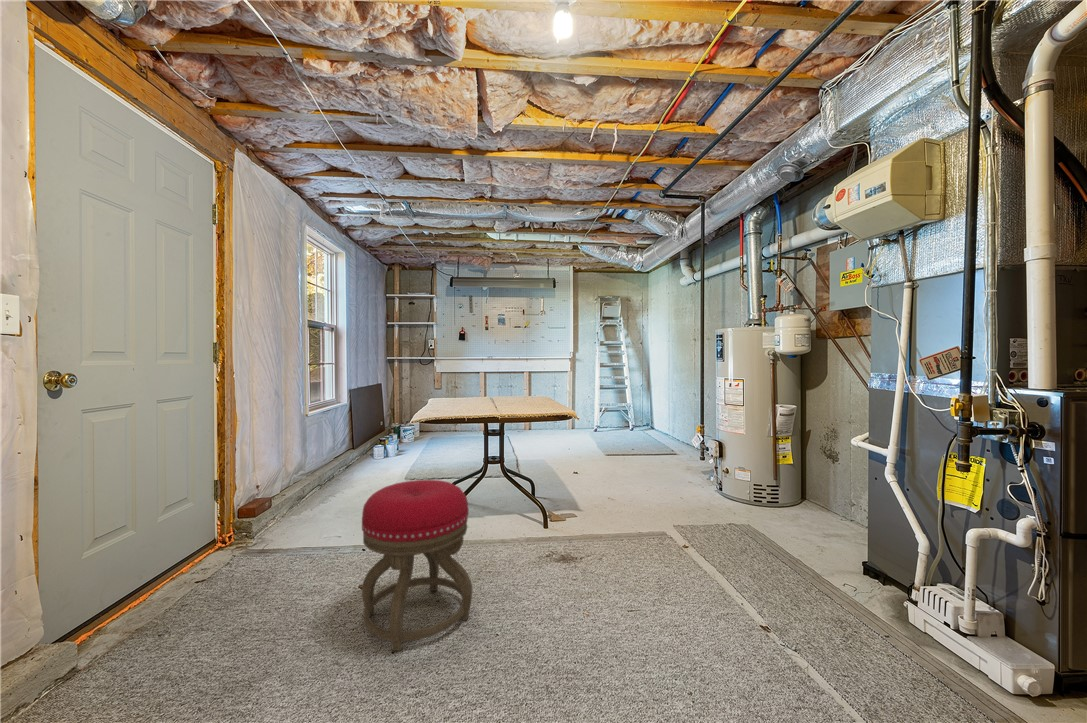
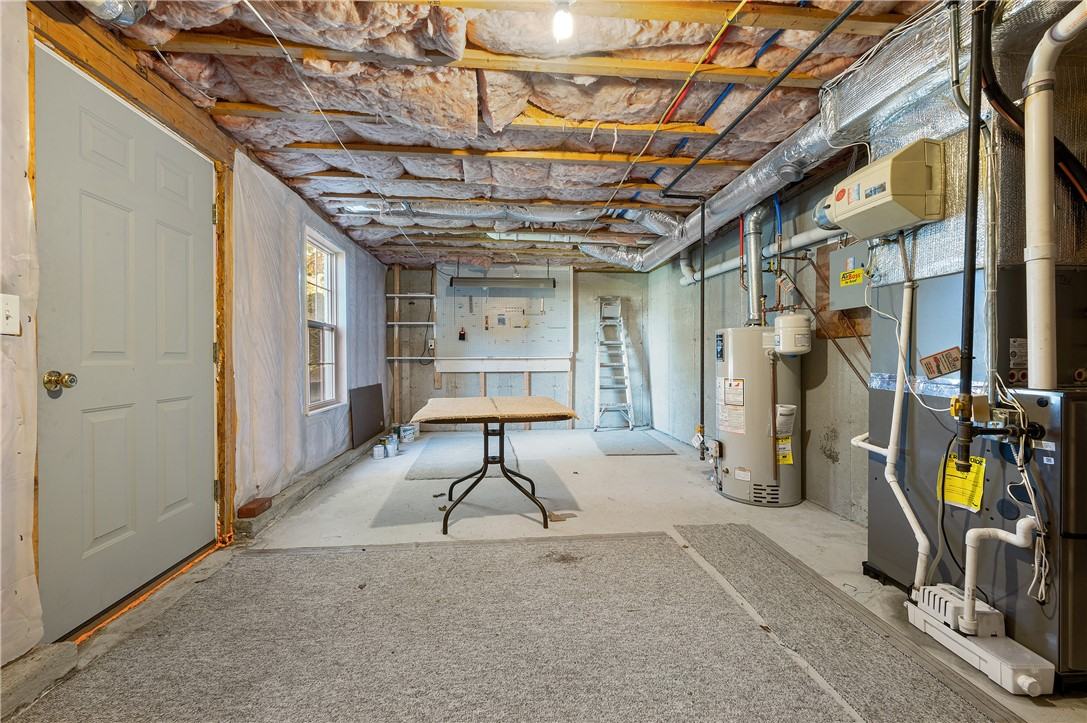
- stool [361,479,473,652]
